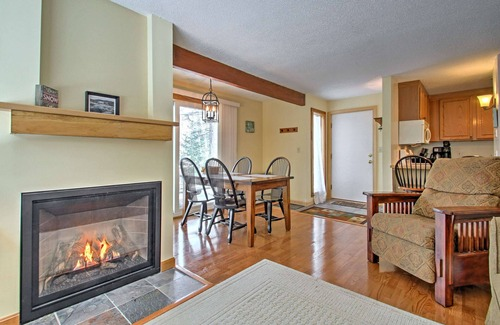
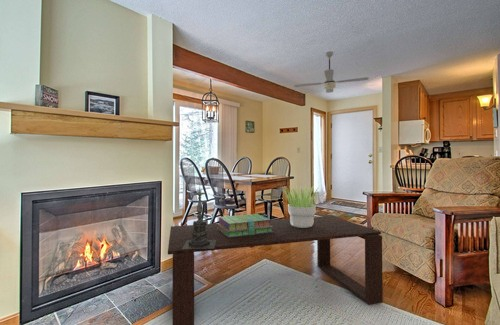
+ stack of books [217,213,272,238]
+ coffee table [167,215,384,325]
+ candle holder [182,184,216,249]
+ ceiling fan [293,50,370,94]
+ potted plant [280,184,324,228]
